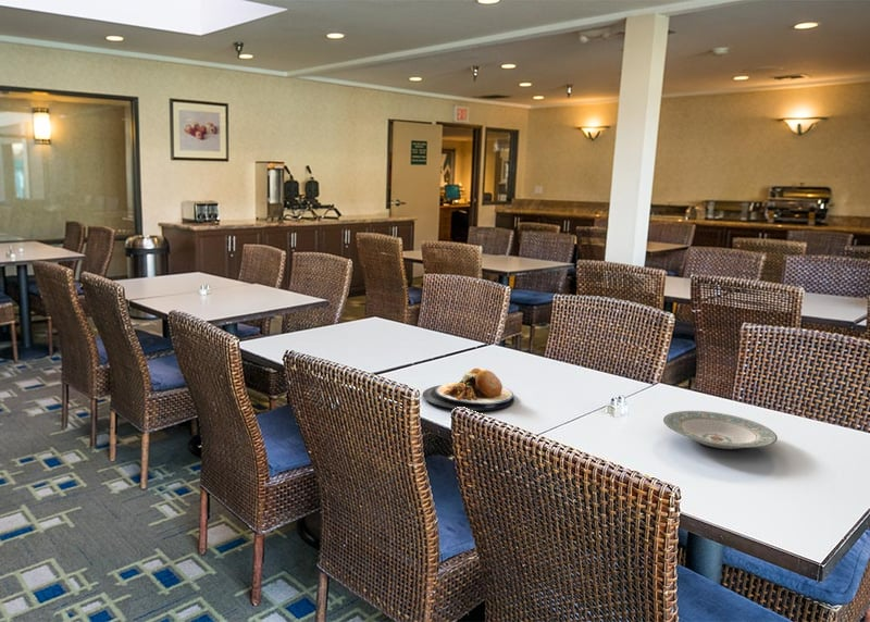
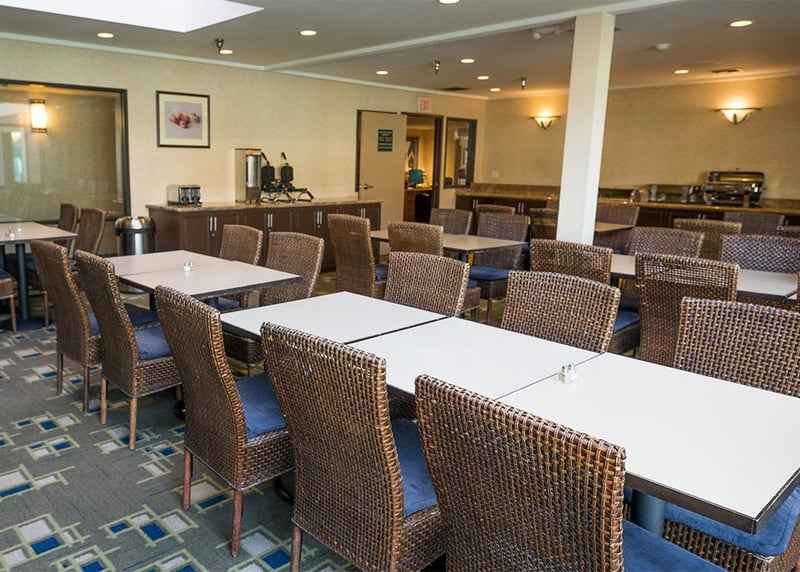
- plate [662,410,779,450]
- plate [422,368,515,411]
